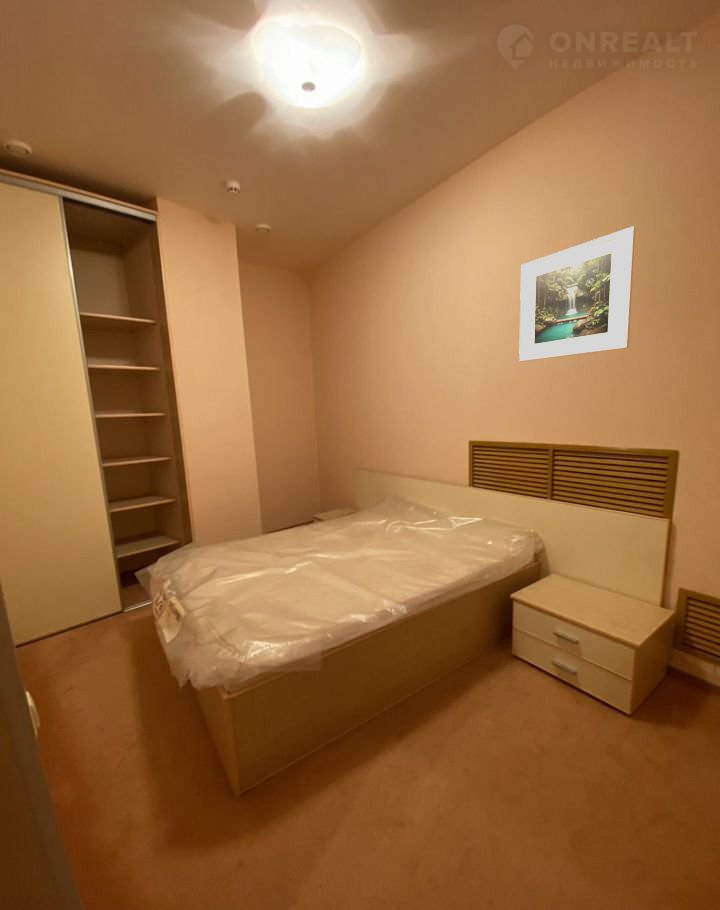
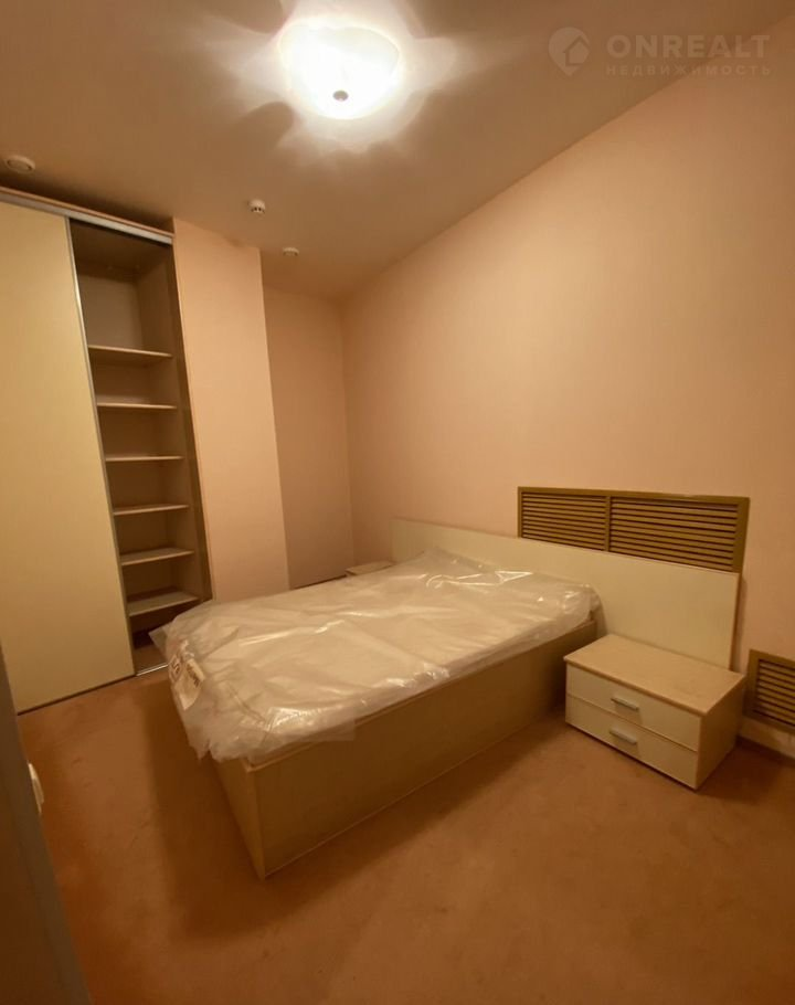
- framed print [518,225,636,362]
